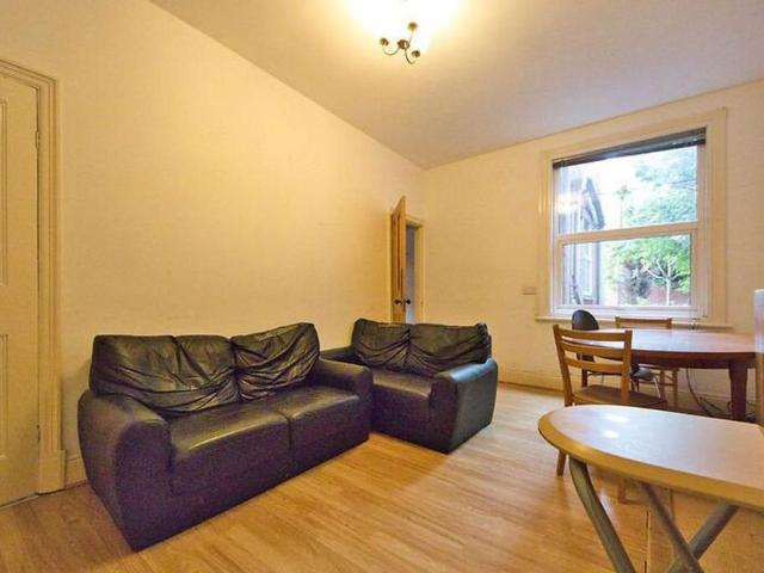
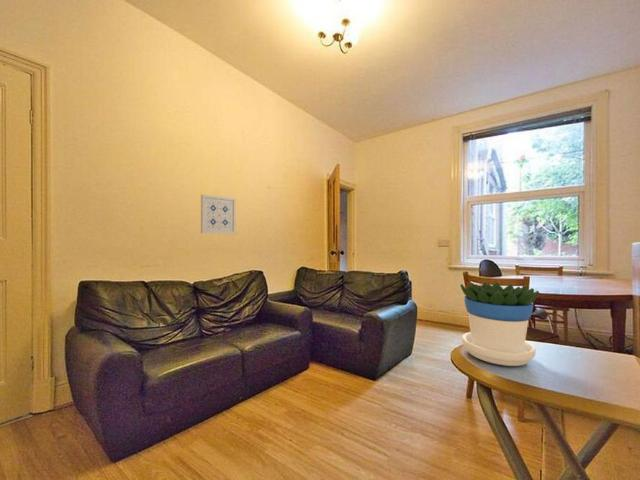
+ wall art [200,193,237,235]
+ flowerpot [460,281,540,367]
